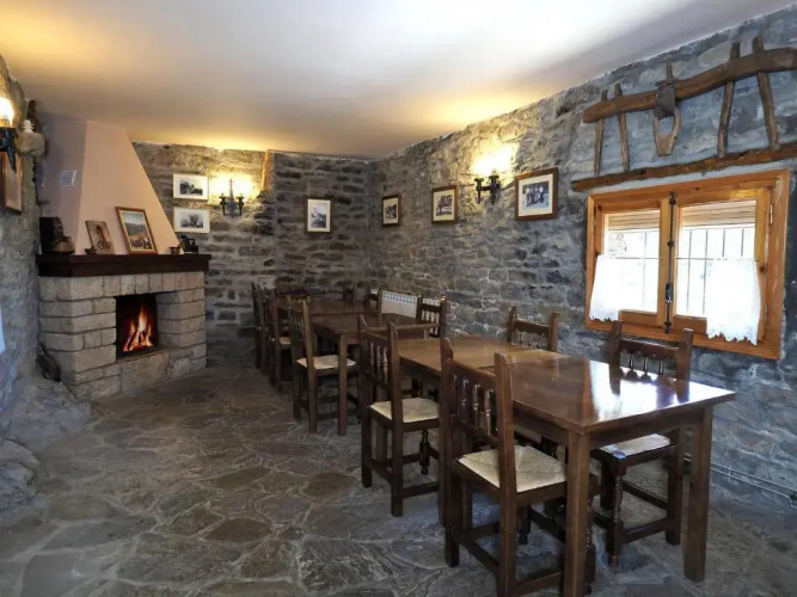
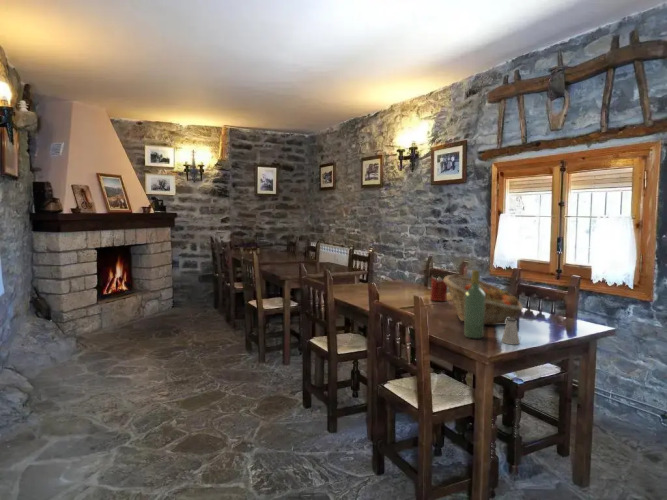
+ saltshaker [501,318,520,345]
+ fruit basket [443,274,524,326]
+ candle [429,276,448,302]
+ wine bottle [463,269,485,339]
